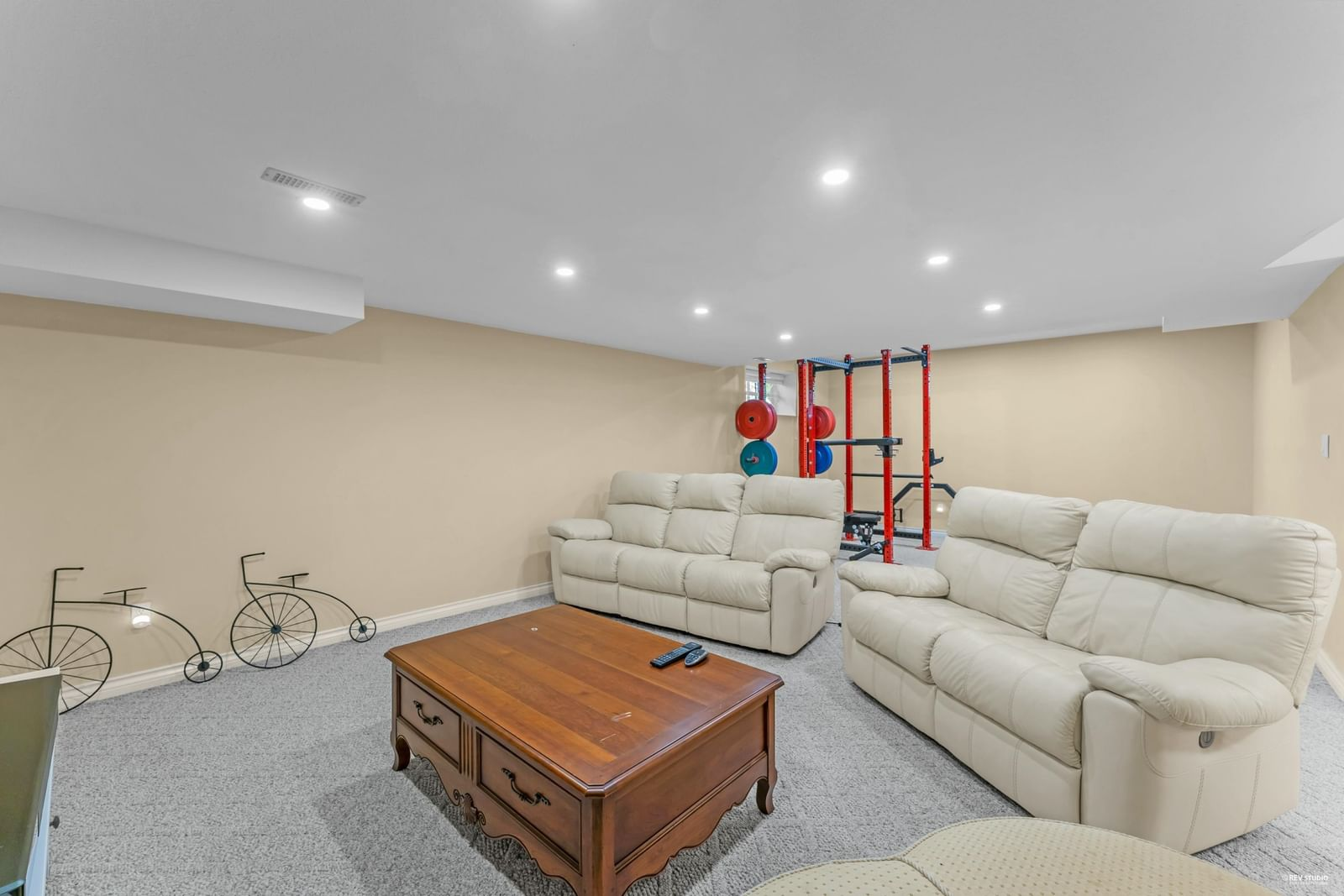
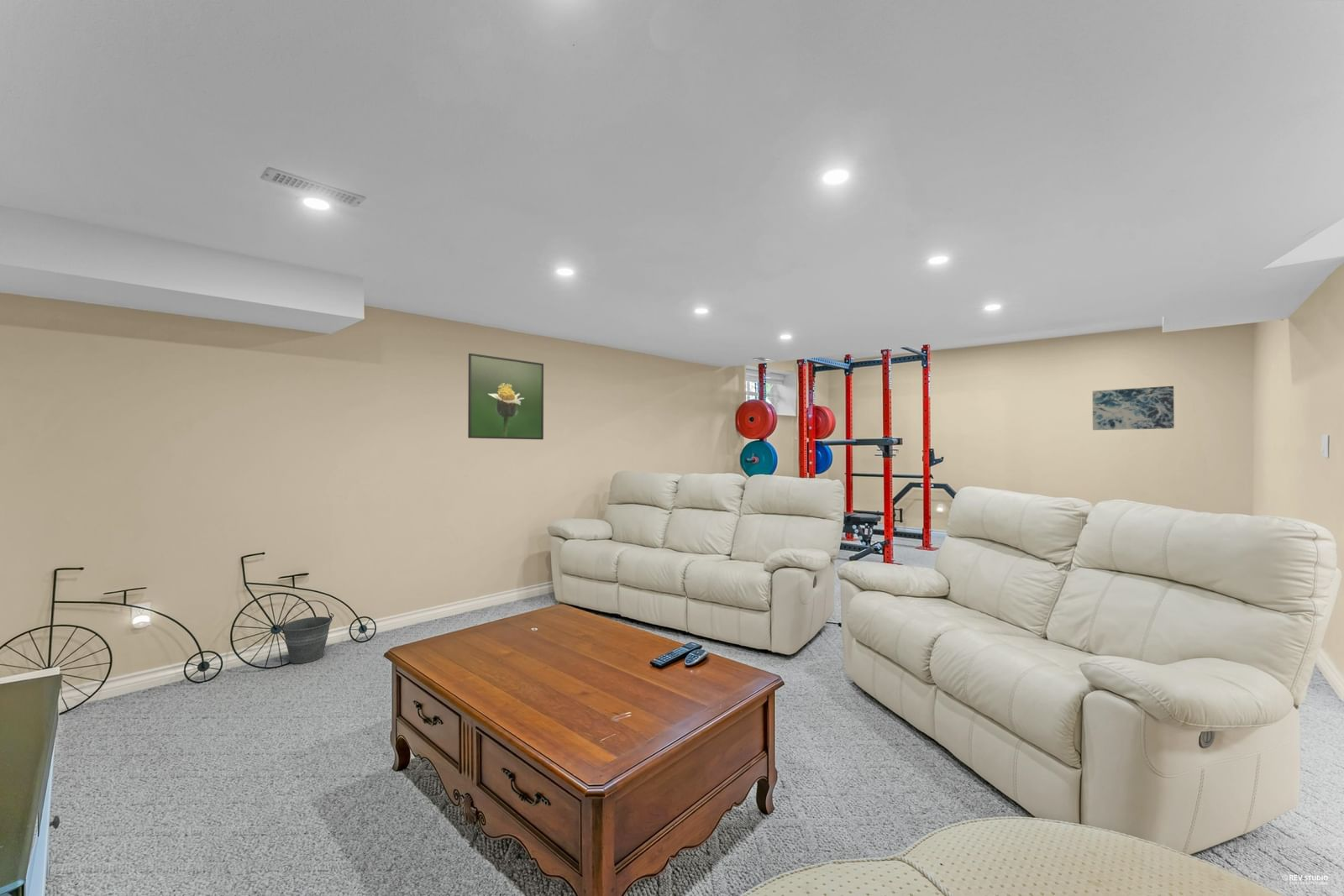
+ wall art [1092,385,1175,431]
+ bucket [278,600,334,664]
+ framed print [467,353,544,440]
